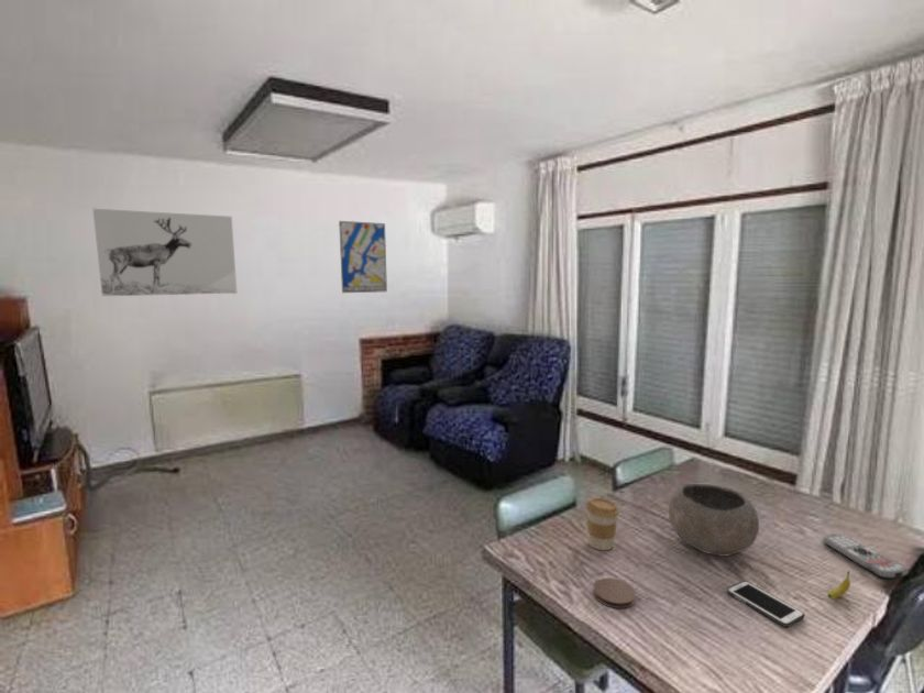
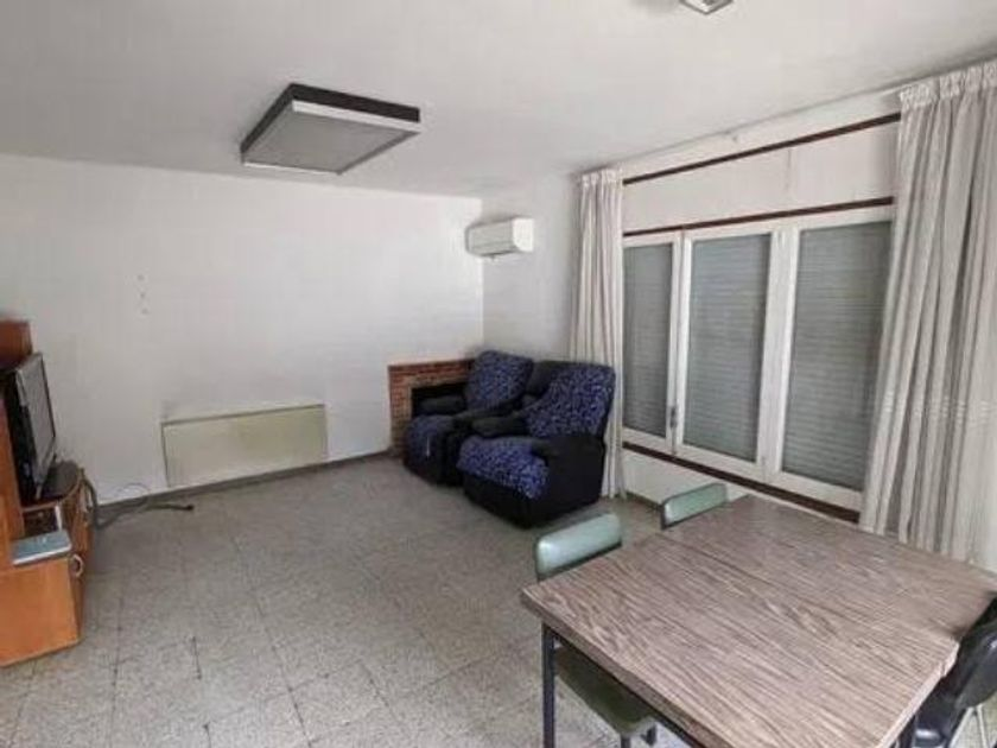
- wall art [91,208,238,297]
- coffee cup [585,497,620,551]
- fruit [826,570,851,600]
- coaster [593,576,637,609]
- wall art [338,220,388,294]
- cell phone [726,580,805,628]
- bowl [668,483,760,558]
- remote control [822,532,910,580]
